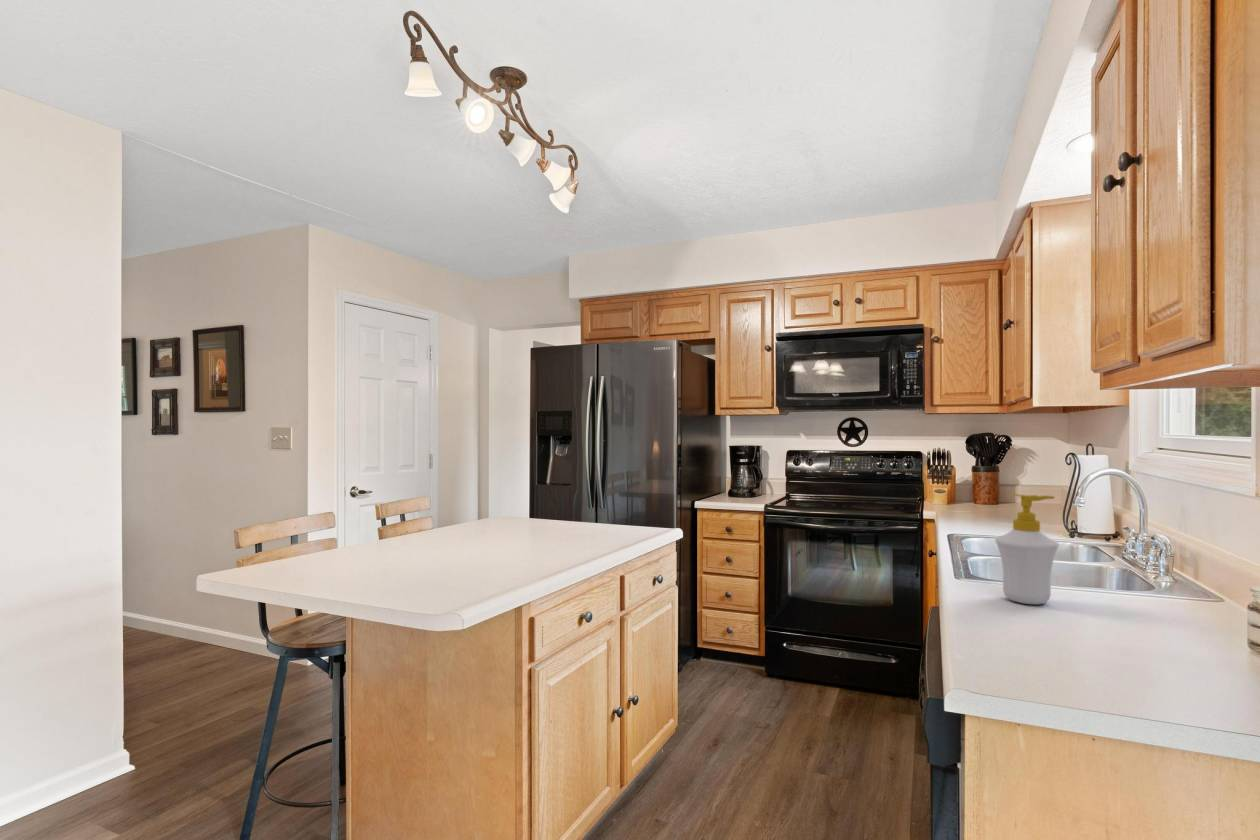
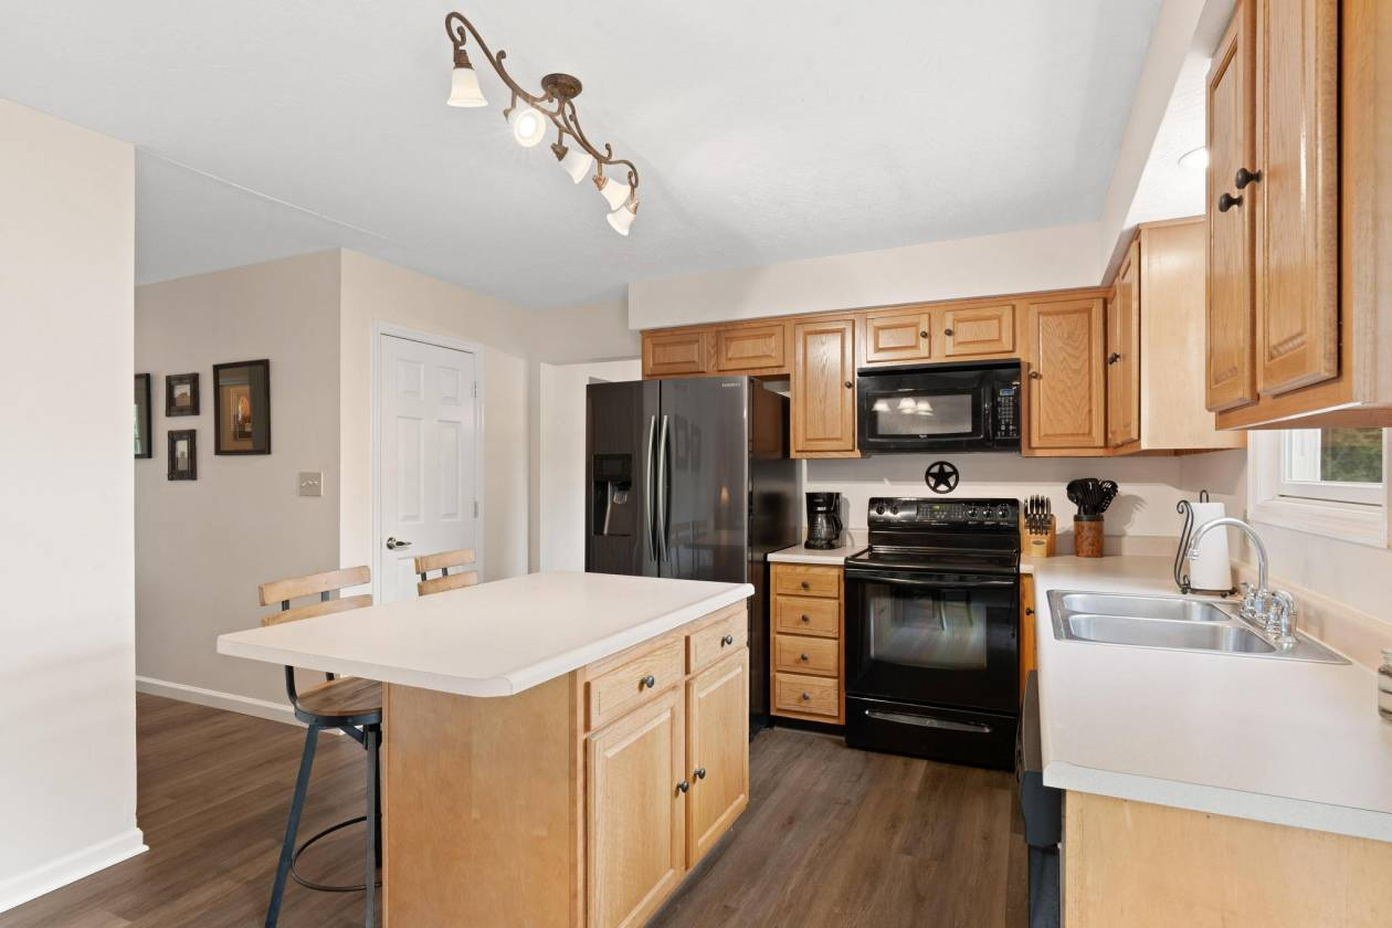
- soap bottle [994,493,1060,605]
